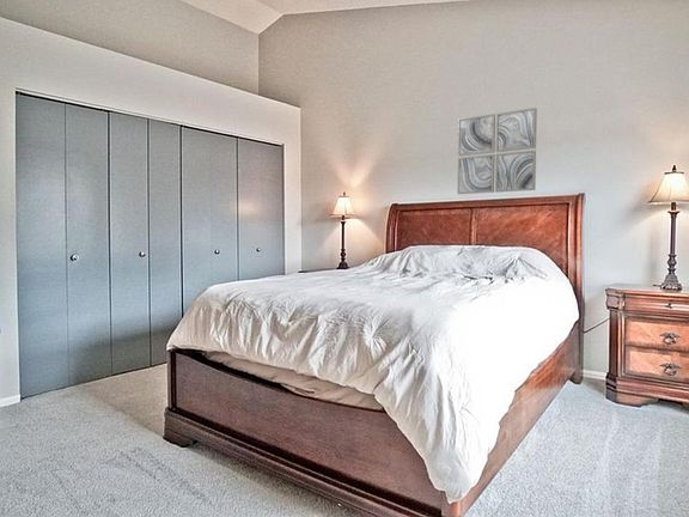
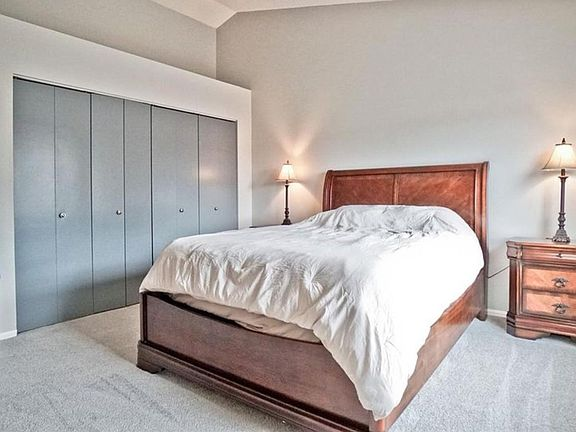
- wall art [456,107,538,195]
